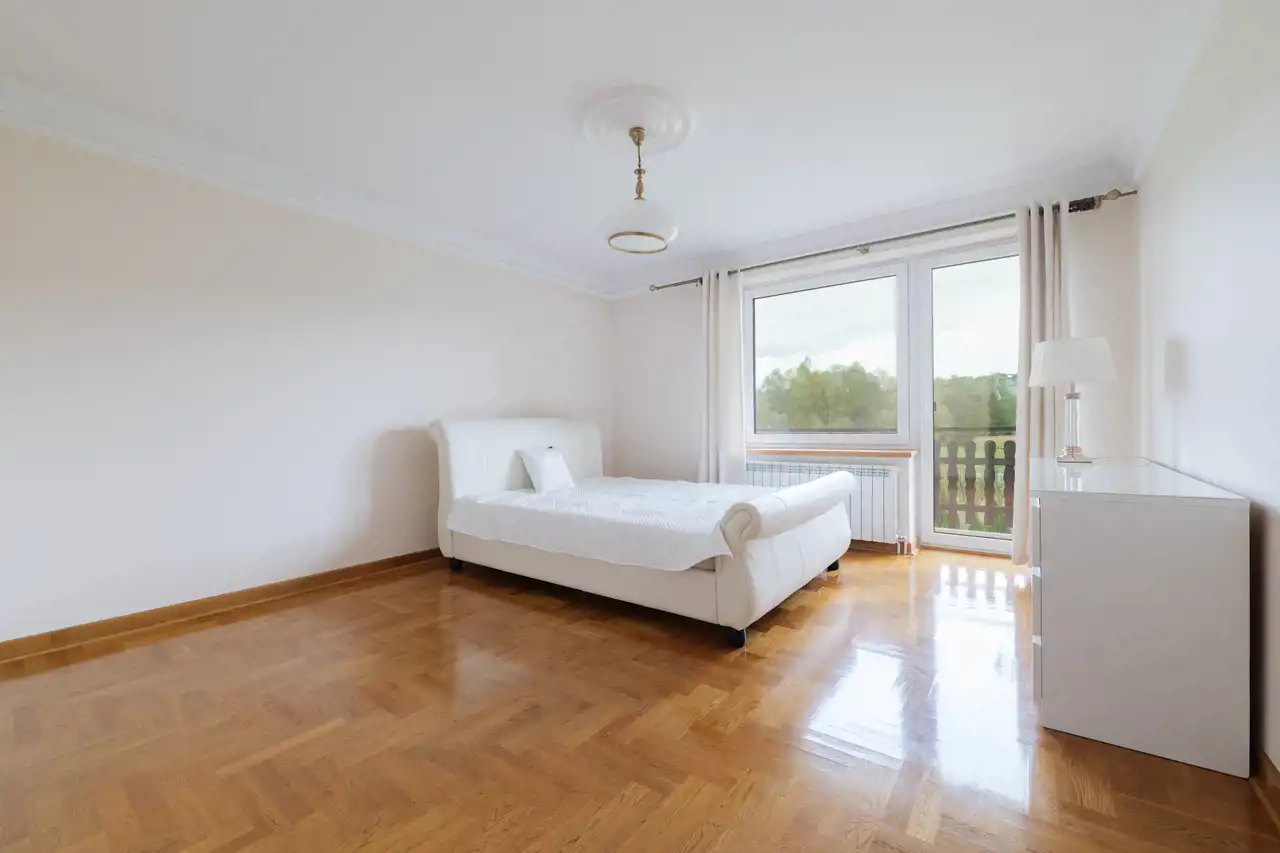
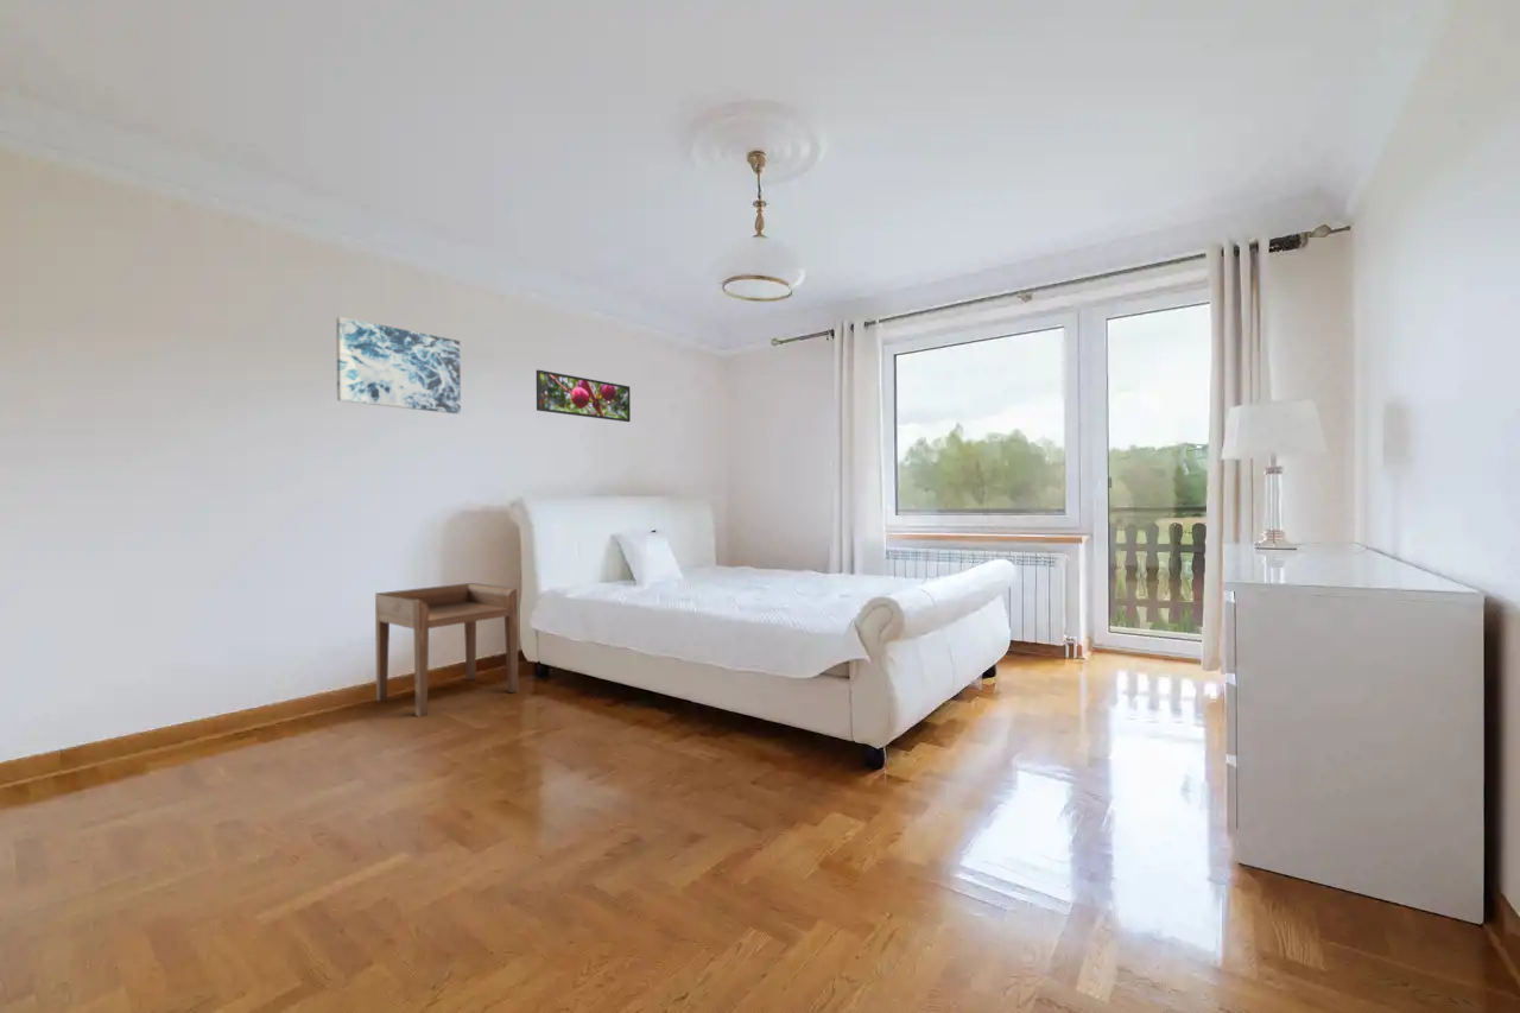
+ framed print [536,369,632,423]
+ side table [374,582,519,718]
+ wall art [335,316,462,414]
